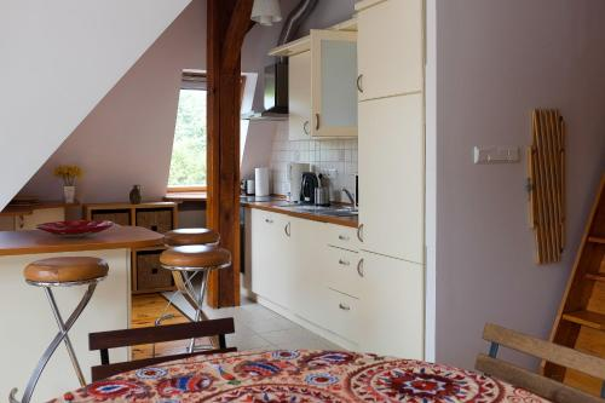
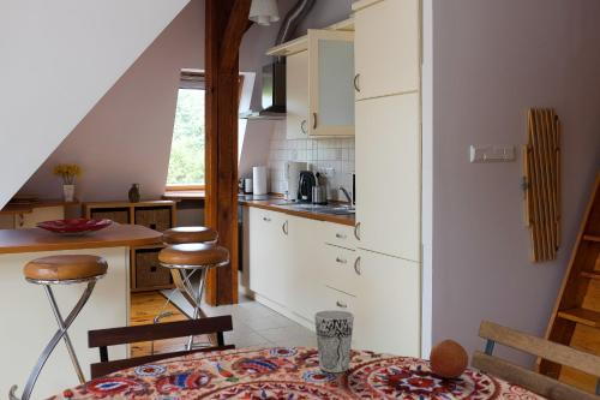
+ cup [313,309,355,374]
+ fruit [428,339,469,380]
